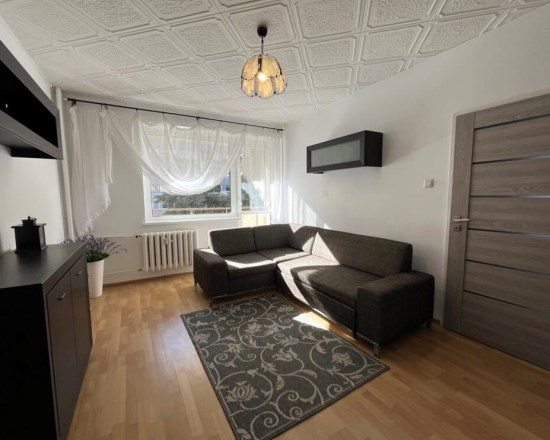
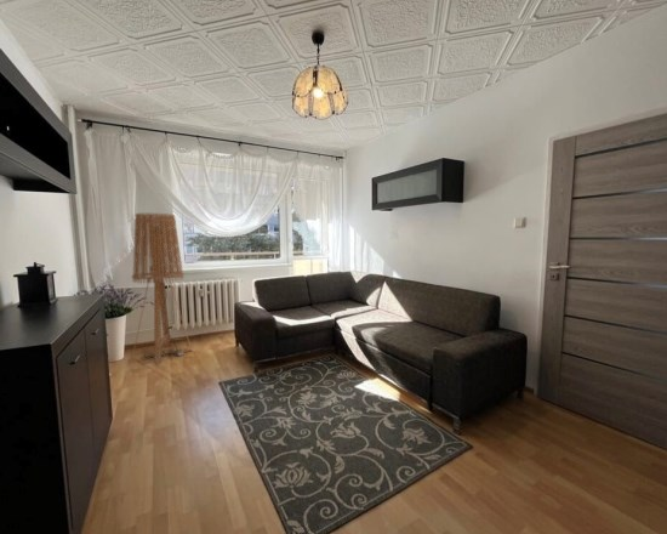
+ floor lamp [131,212,193,365]
